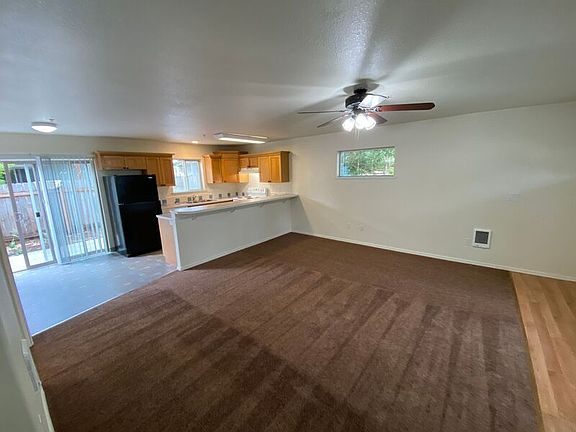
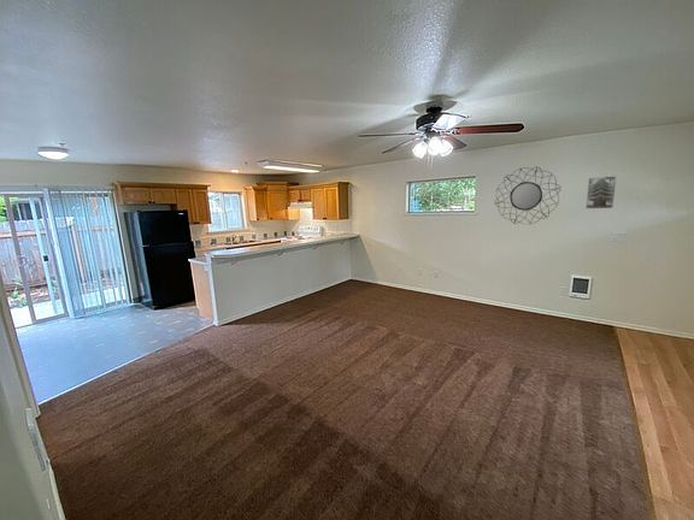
+ home mirror [494,165,563,225]
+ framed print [584,175,618,209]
